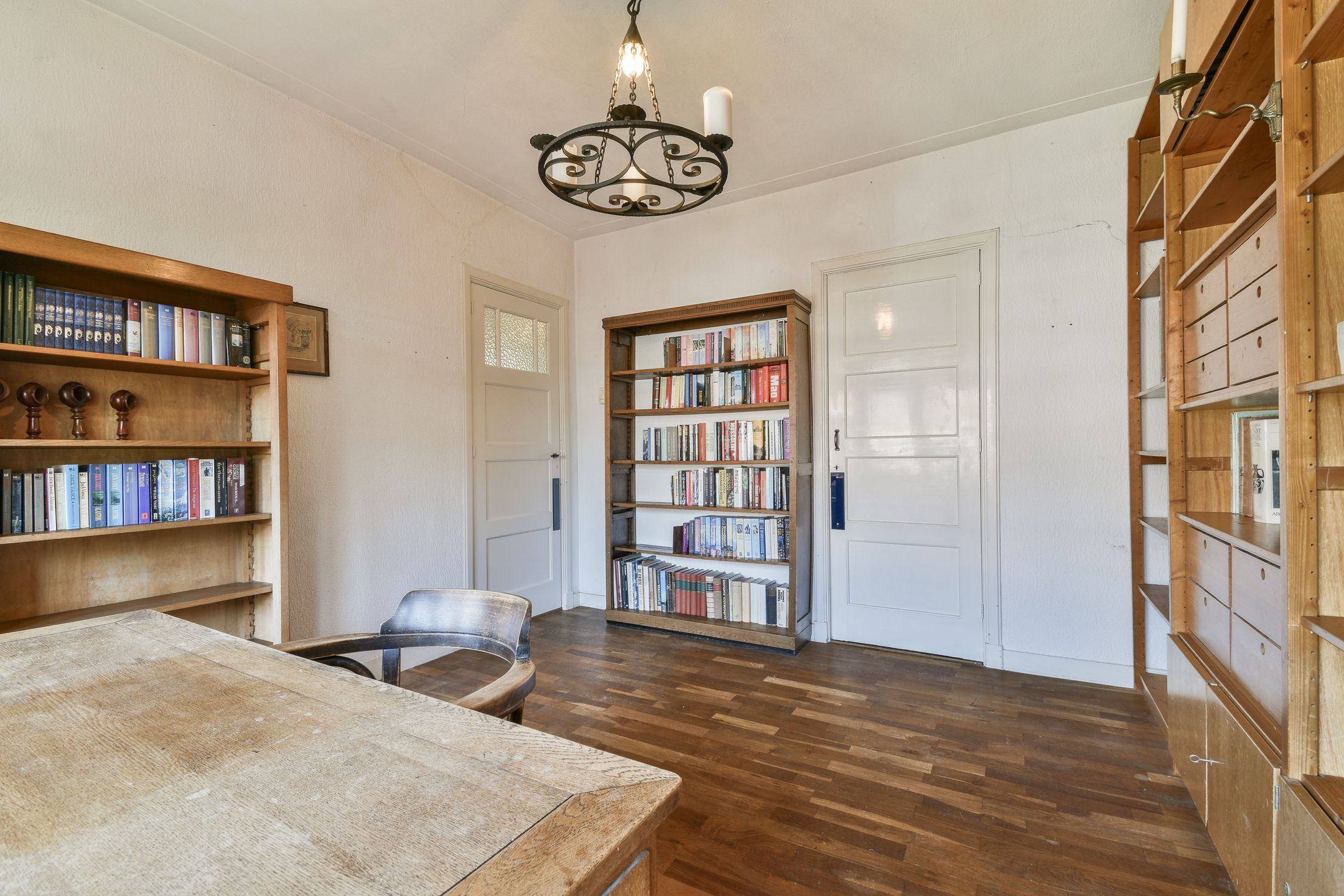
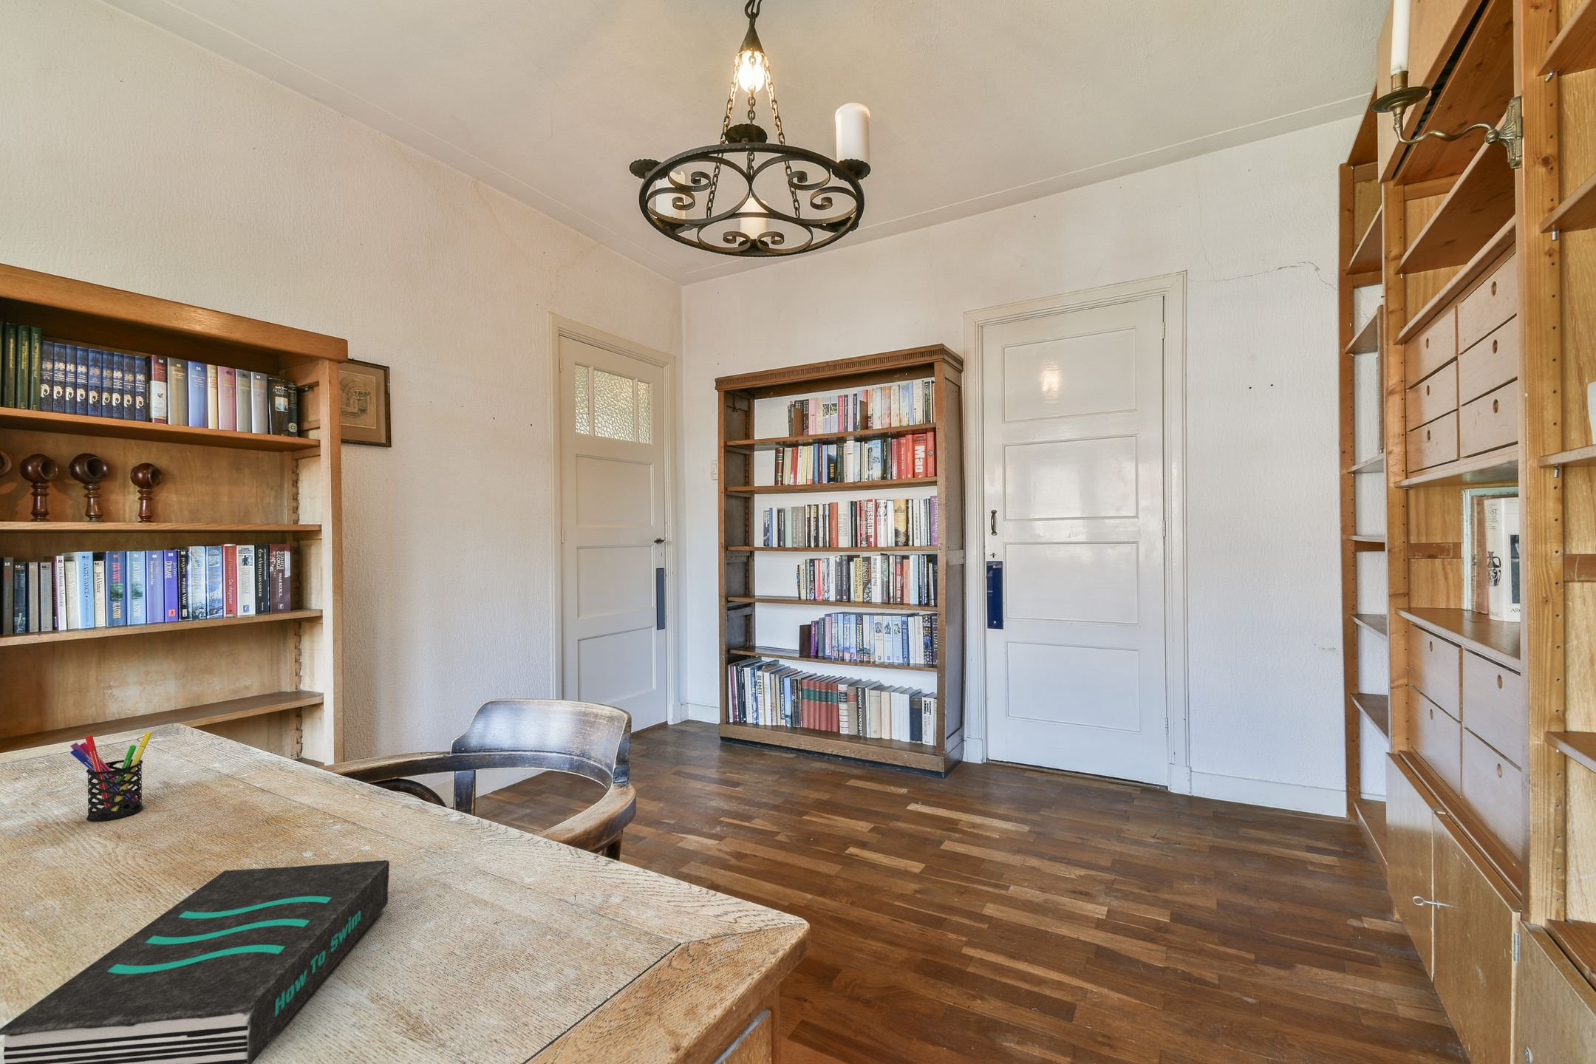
+ book [0,860,391,1064]
+ pen holder [69,732,153,823]
